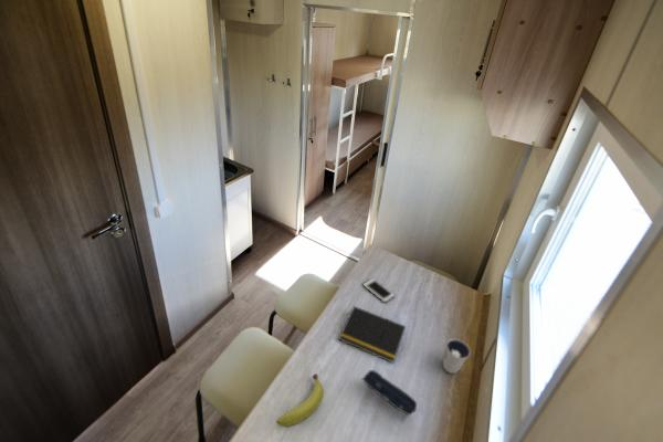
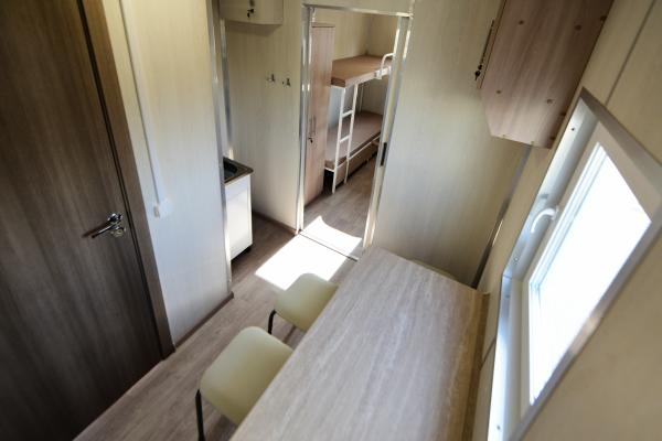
- notepad [338,305,407,364]
- dixie cup [442,338,472,375]
- cell phone [362,277,396,304]
- fruit [275,372,325,428]
- pencil case [360,369,418,417]
